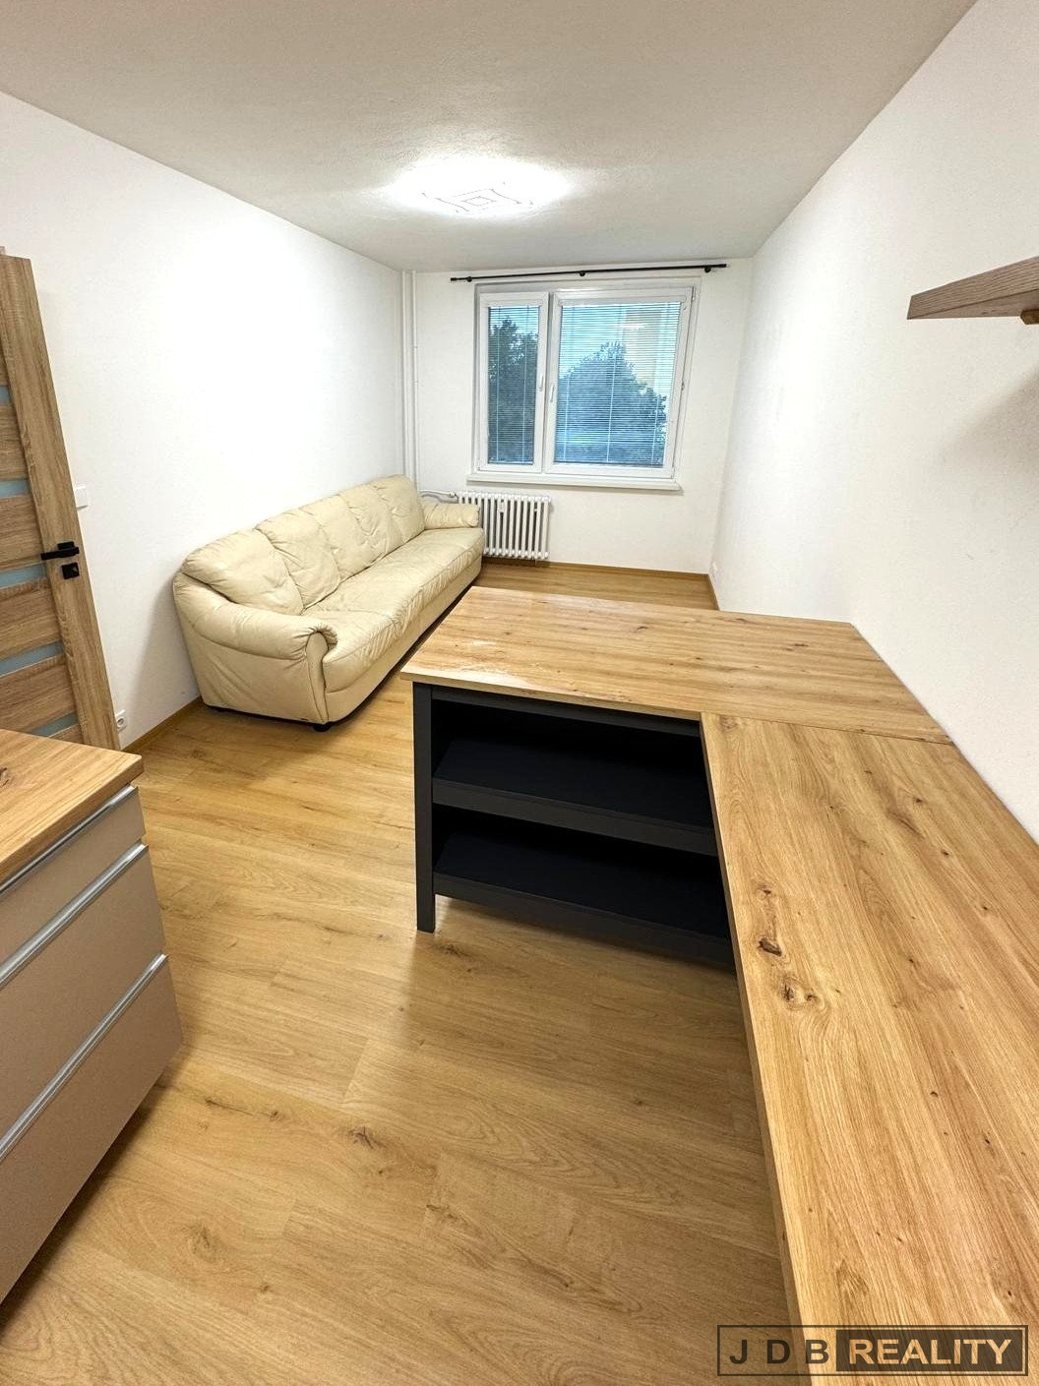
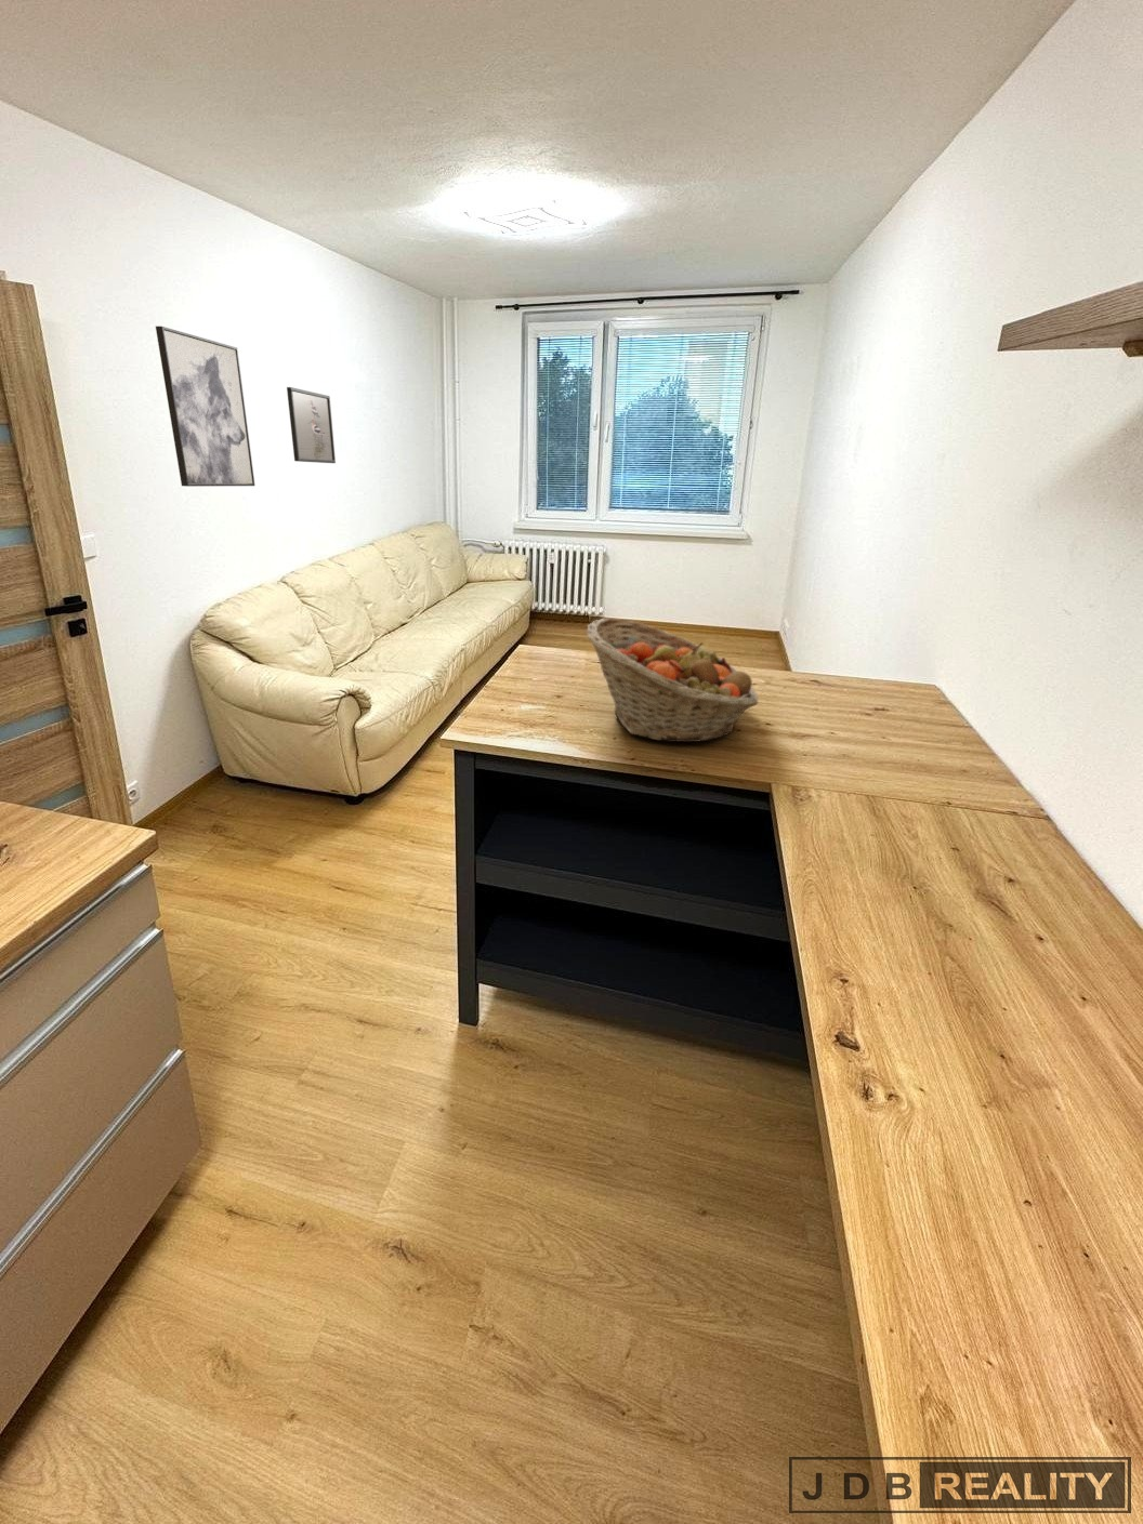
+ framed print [286,386,336,464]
+ wall art [155,325,256,488]
+ fruit basket [586,617,759,743]
